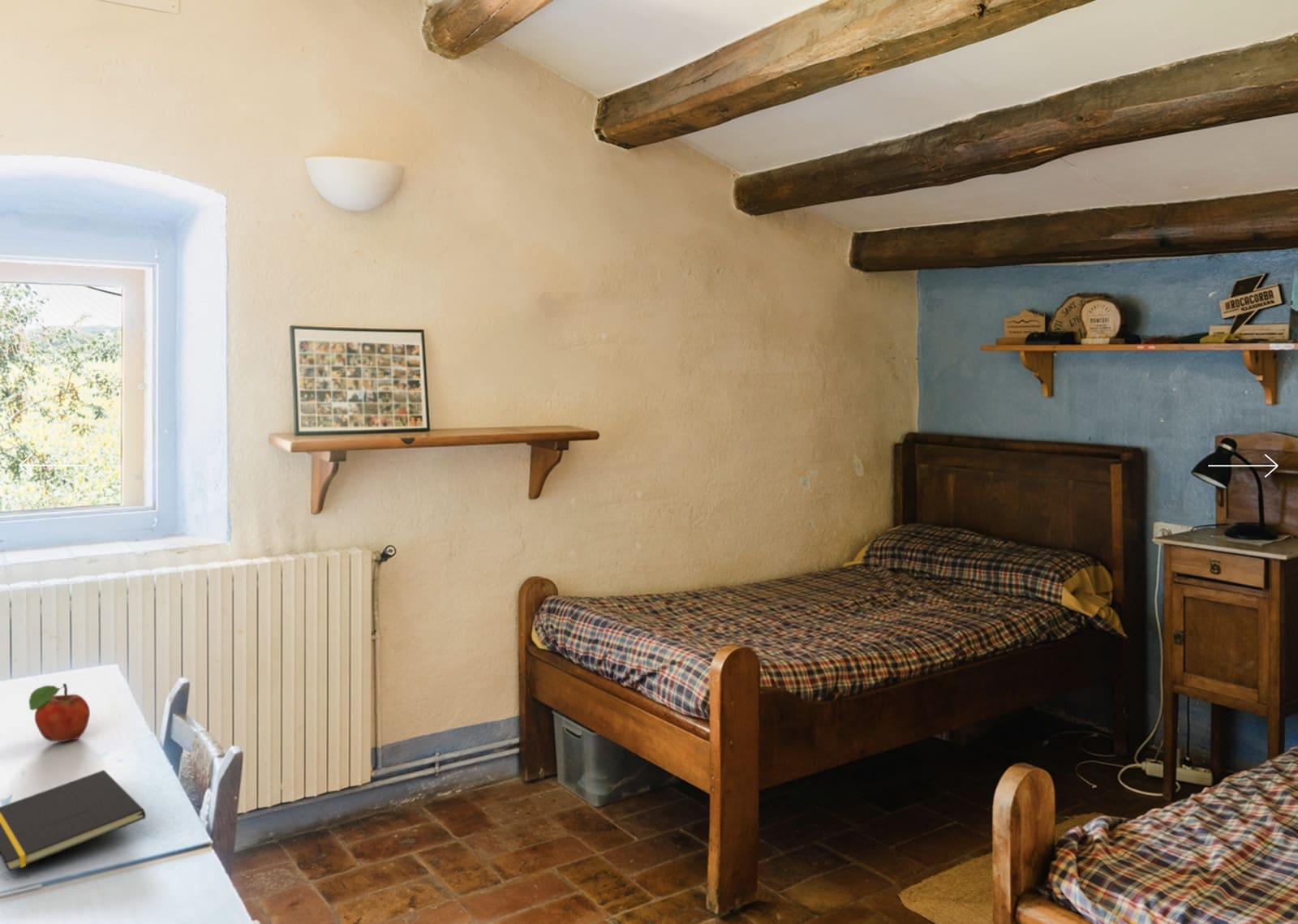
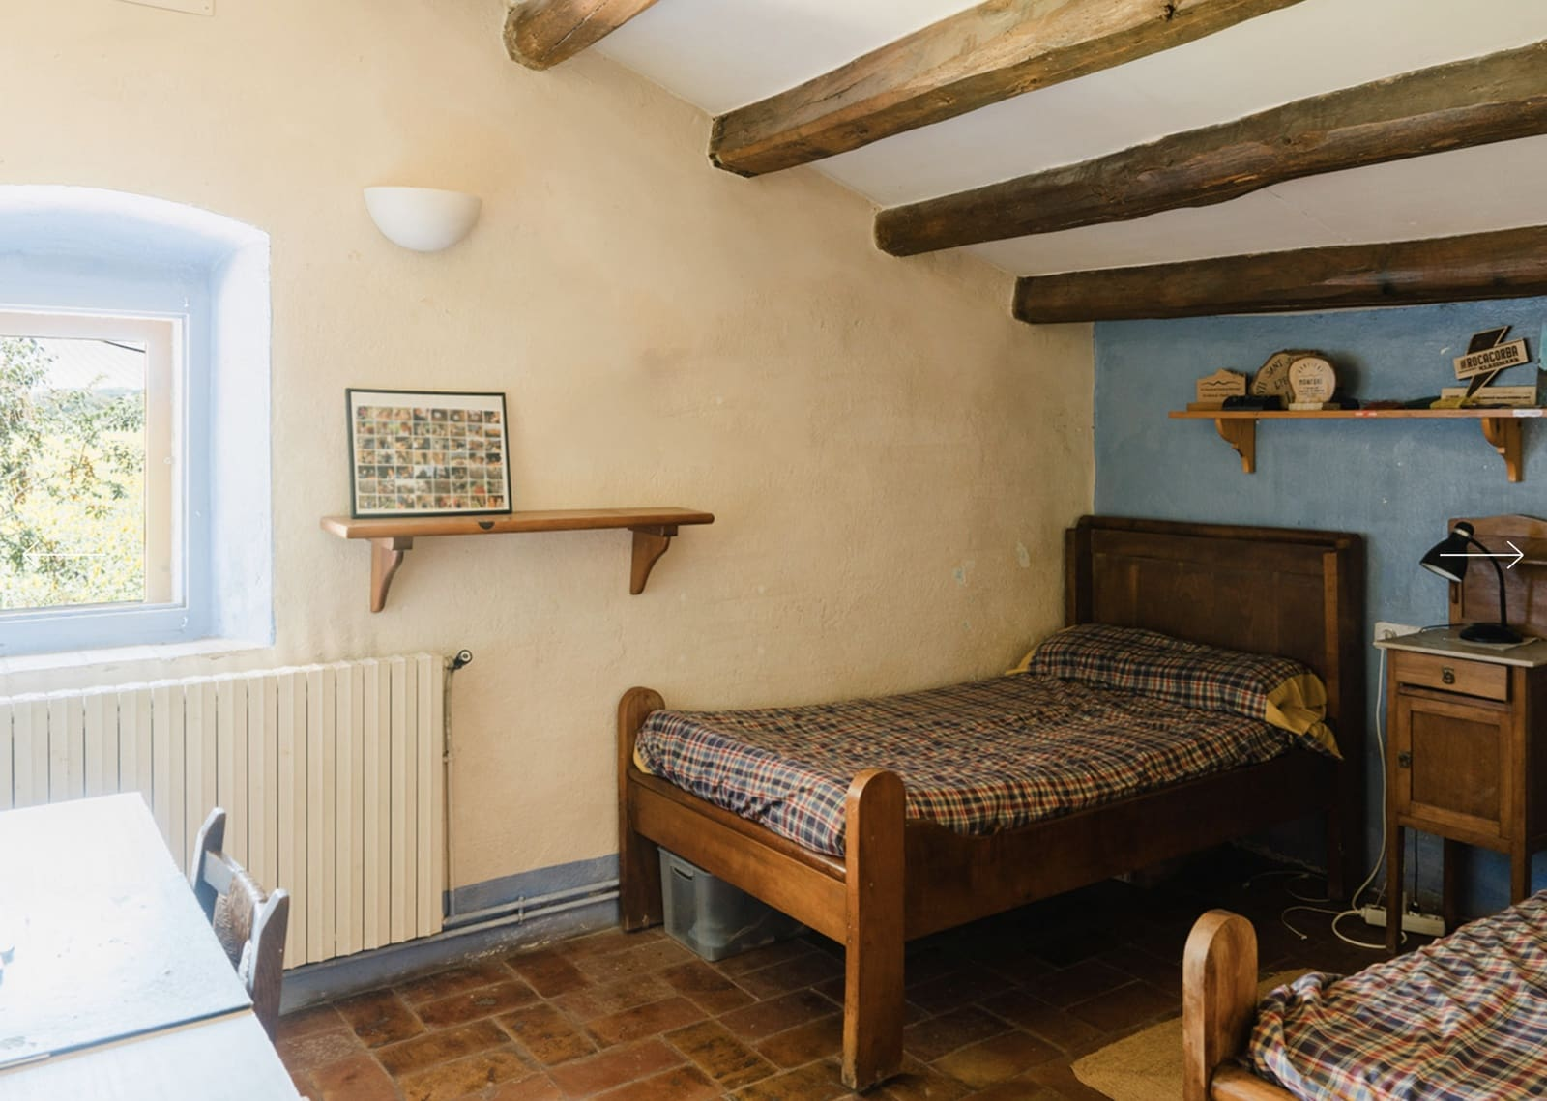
- fruit [28,683,91,742]
- notepad [0,769,147,873]
